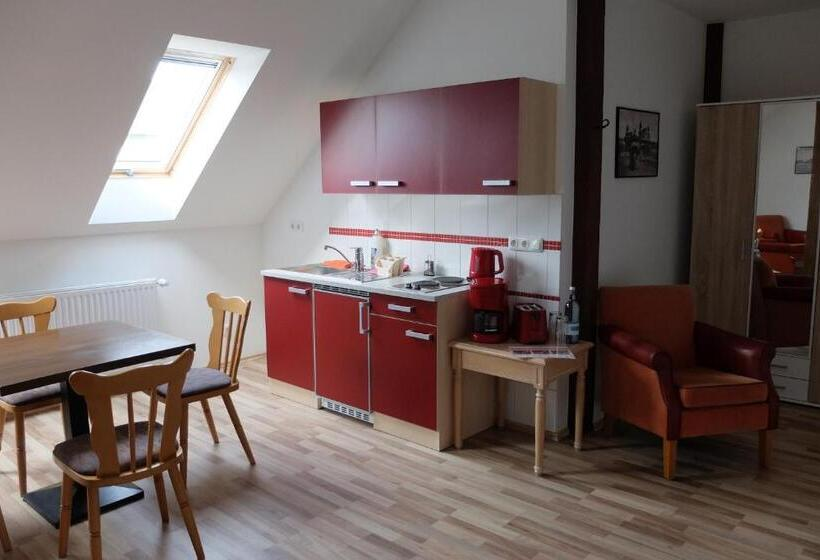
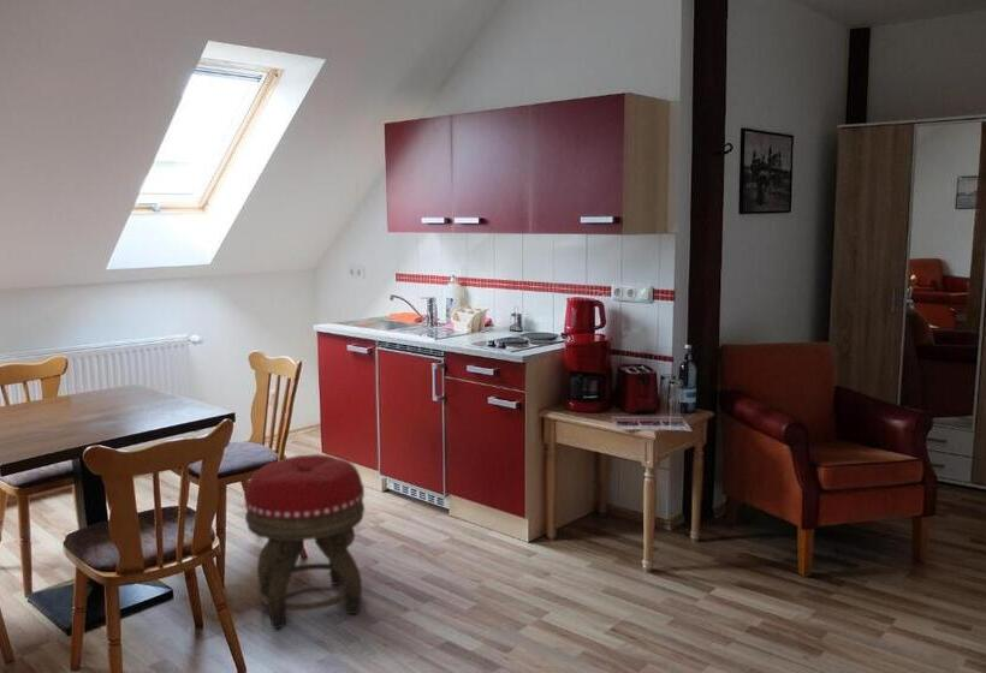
+ footstool [243,453,366,630]
